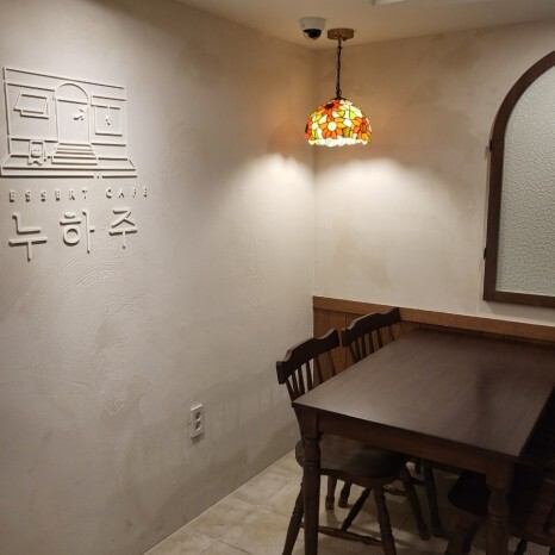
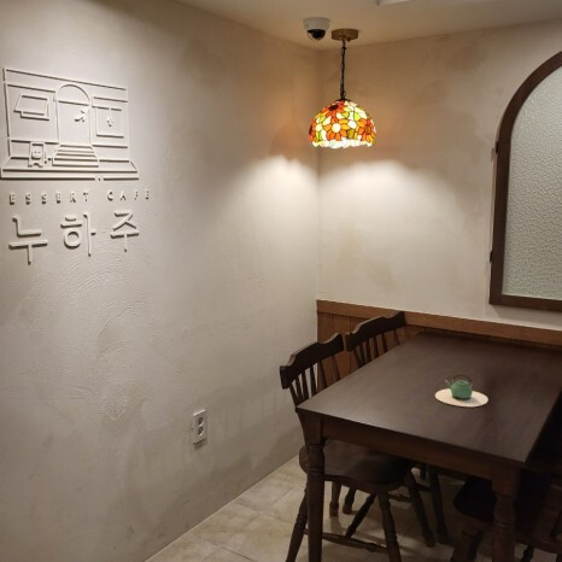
+ teapot [434,373,490,408]
